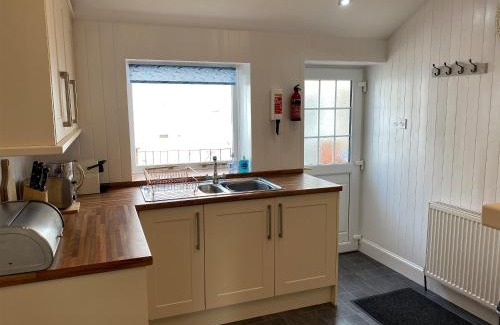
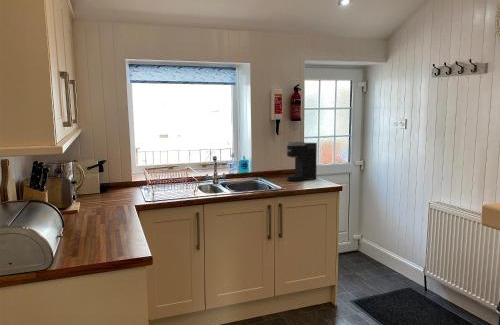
+ coffee maker [286,141,318,182]
